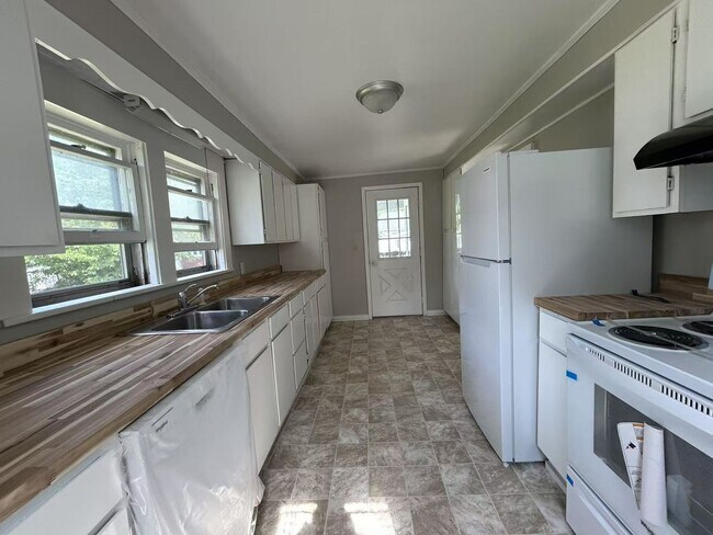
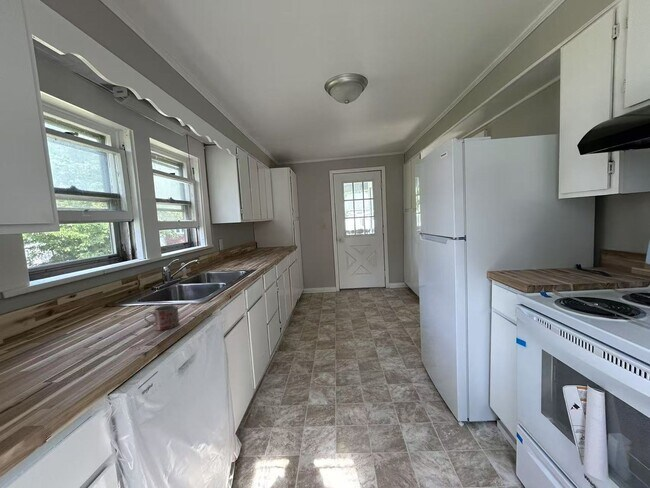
+ mug [143,304,180,331]
